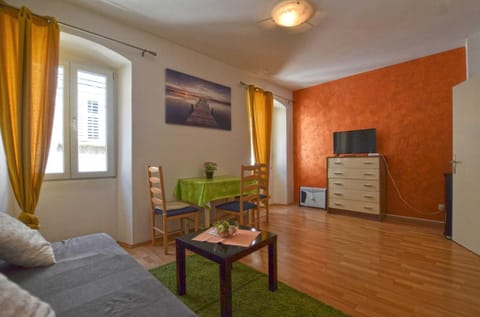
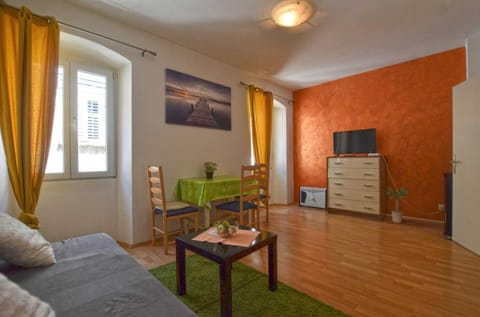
+ potted plant [385,186,414,224]
